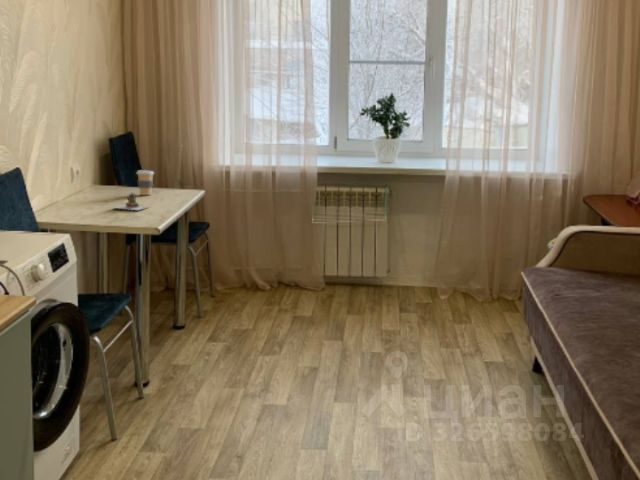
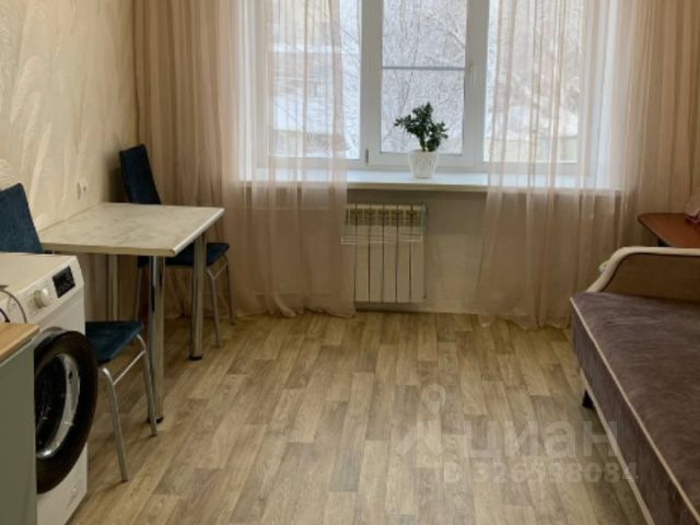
- teapot [111,191,152,211]
- coffee cup [135,169,155,196]
